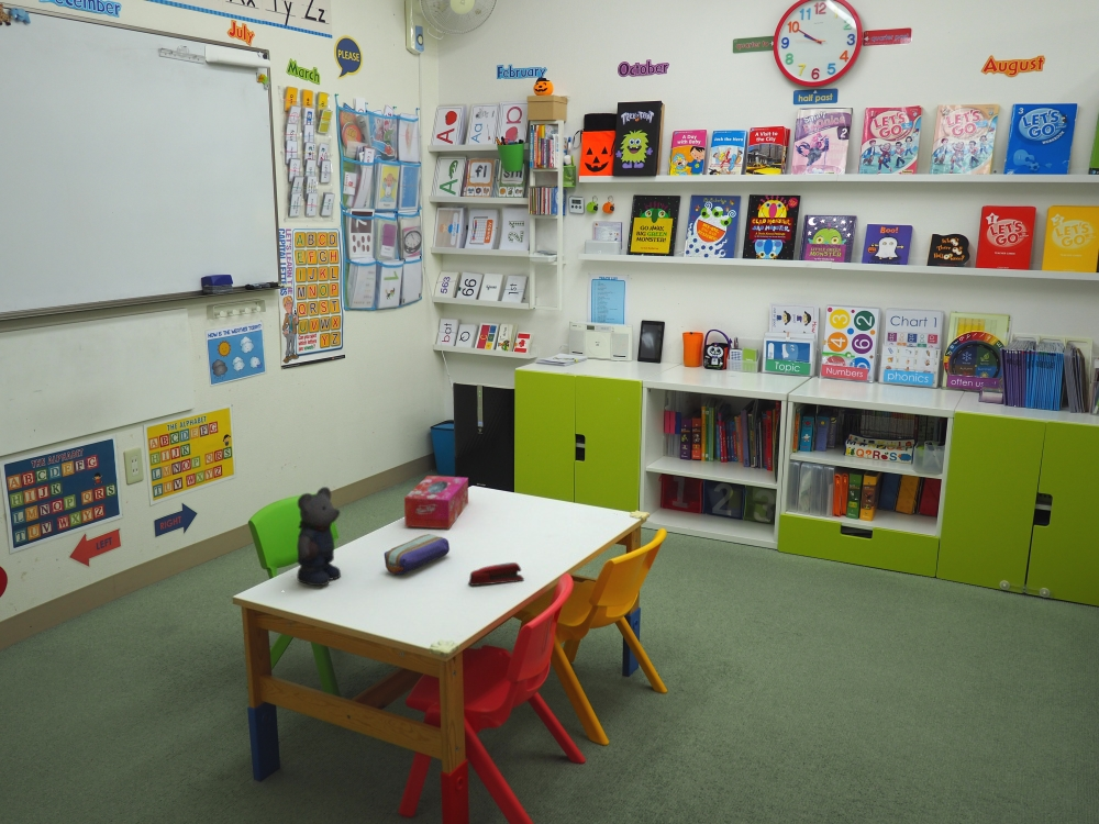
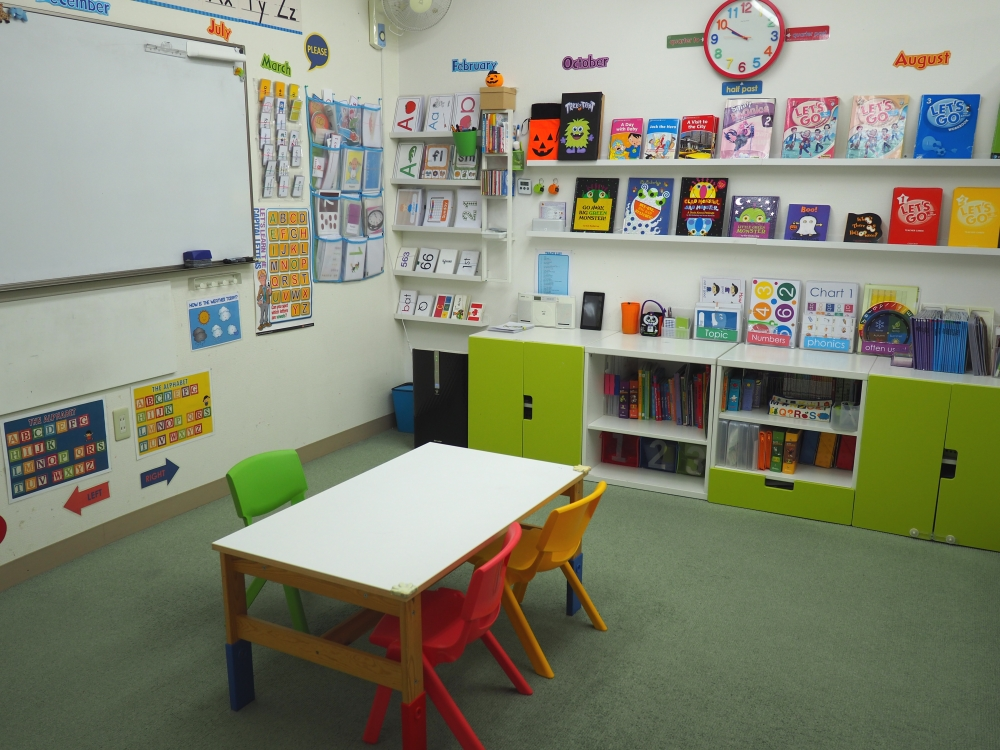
- tissue box [403,475,469,530]
- pencil case [384,533,451,576]
- bear [290,486,342,587]
- stapler [467,561,525,587]
